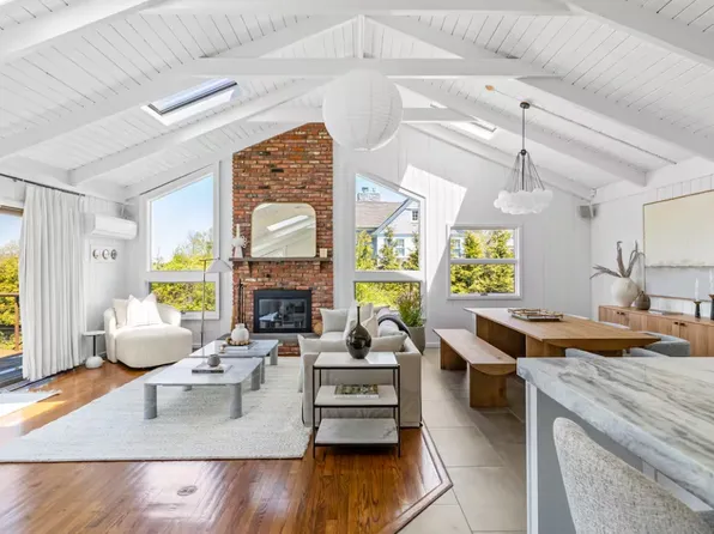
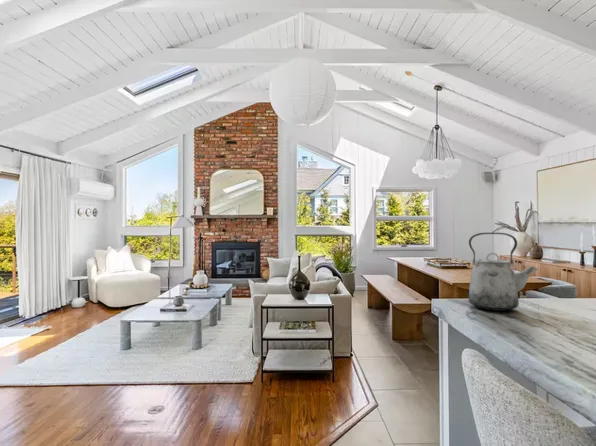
+ kettle [467,232,539,312]
